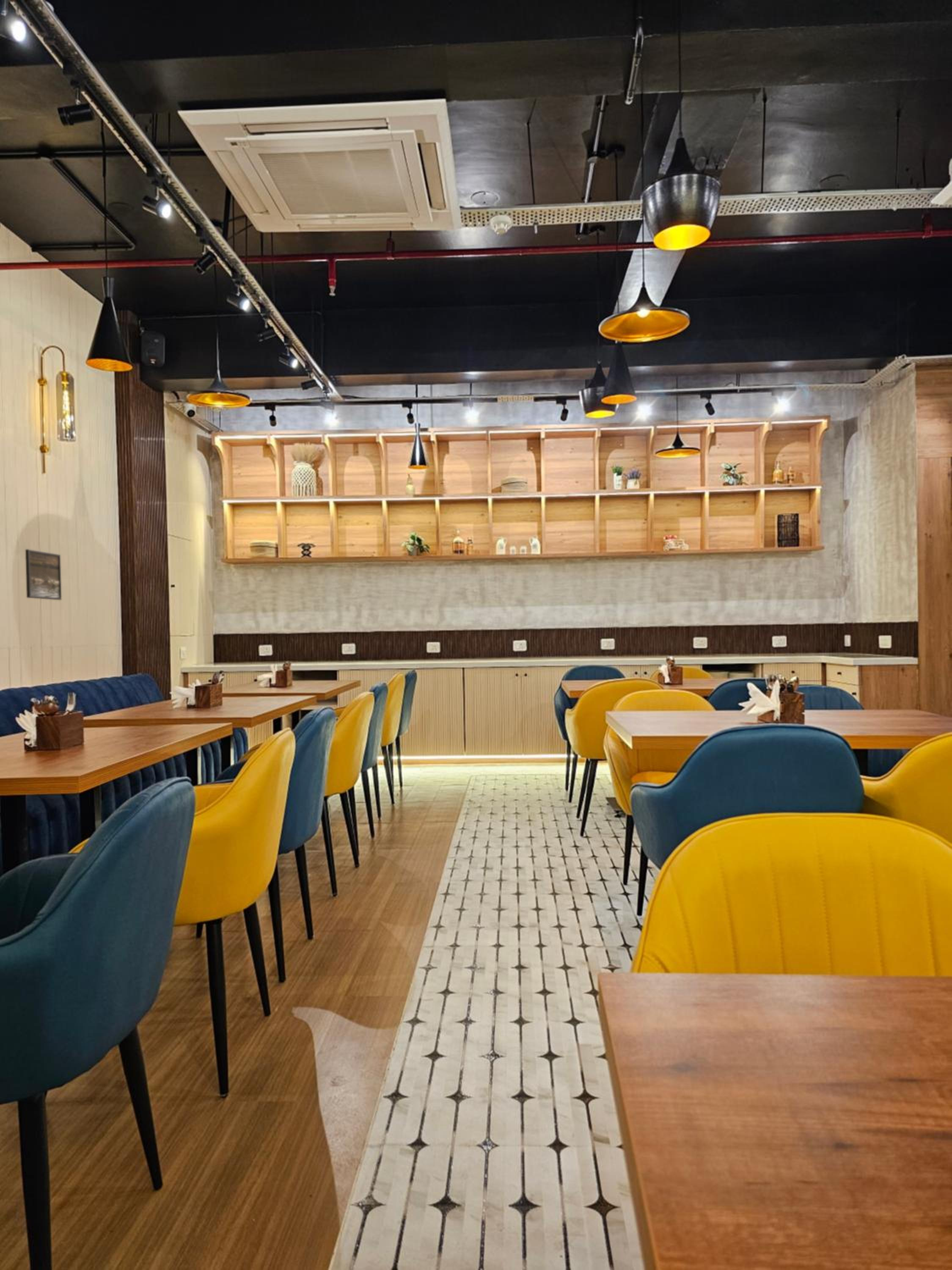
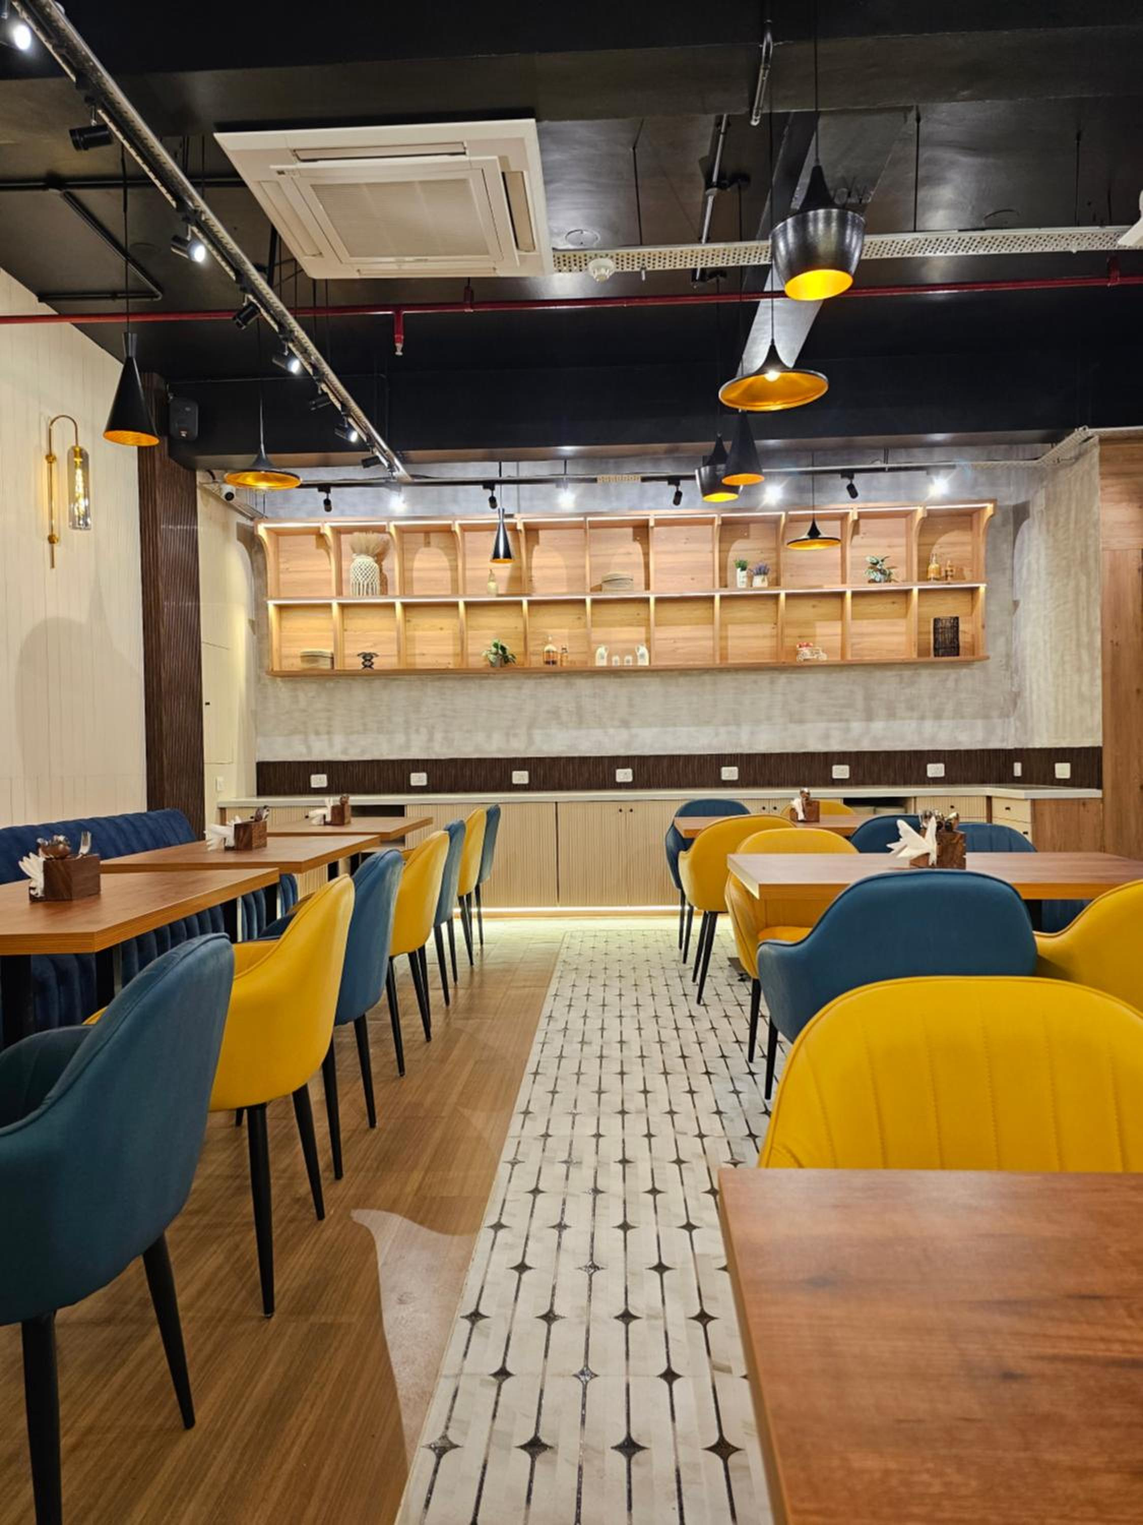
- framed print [25,549,62,600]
